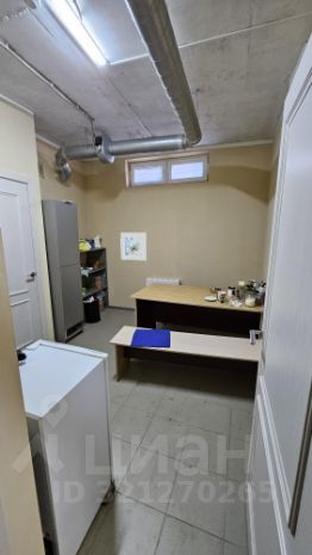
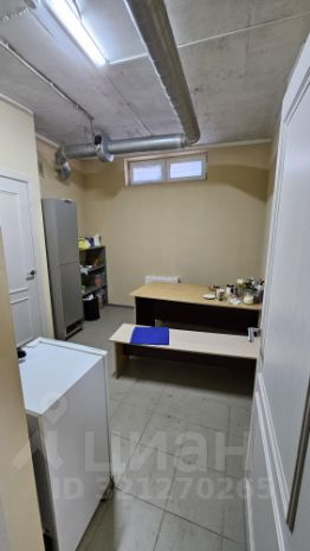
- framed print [119,232,148,261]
